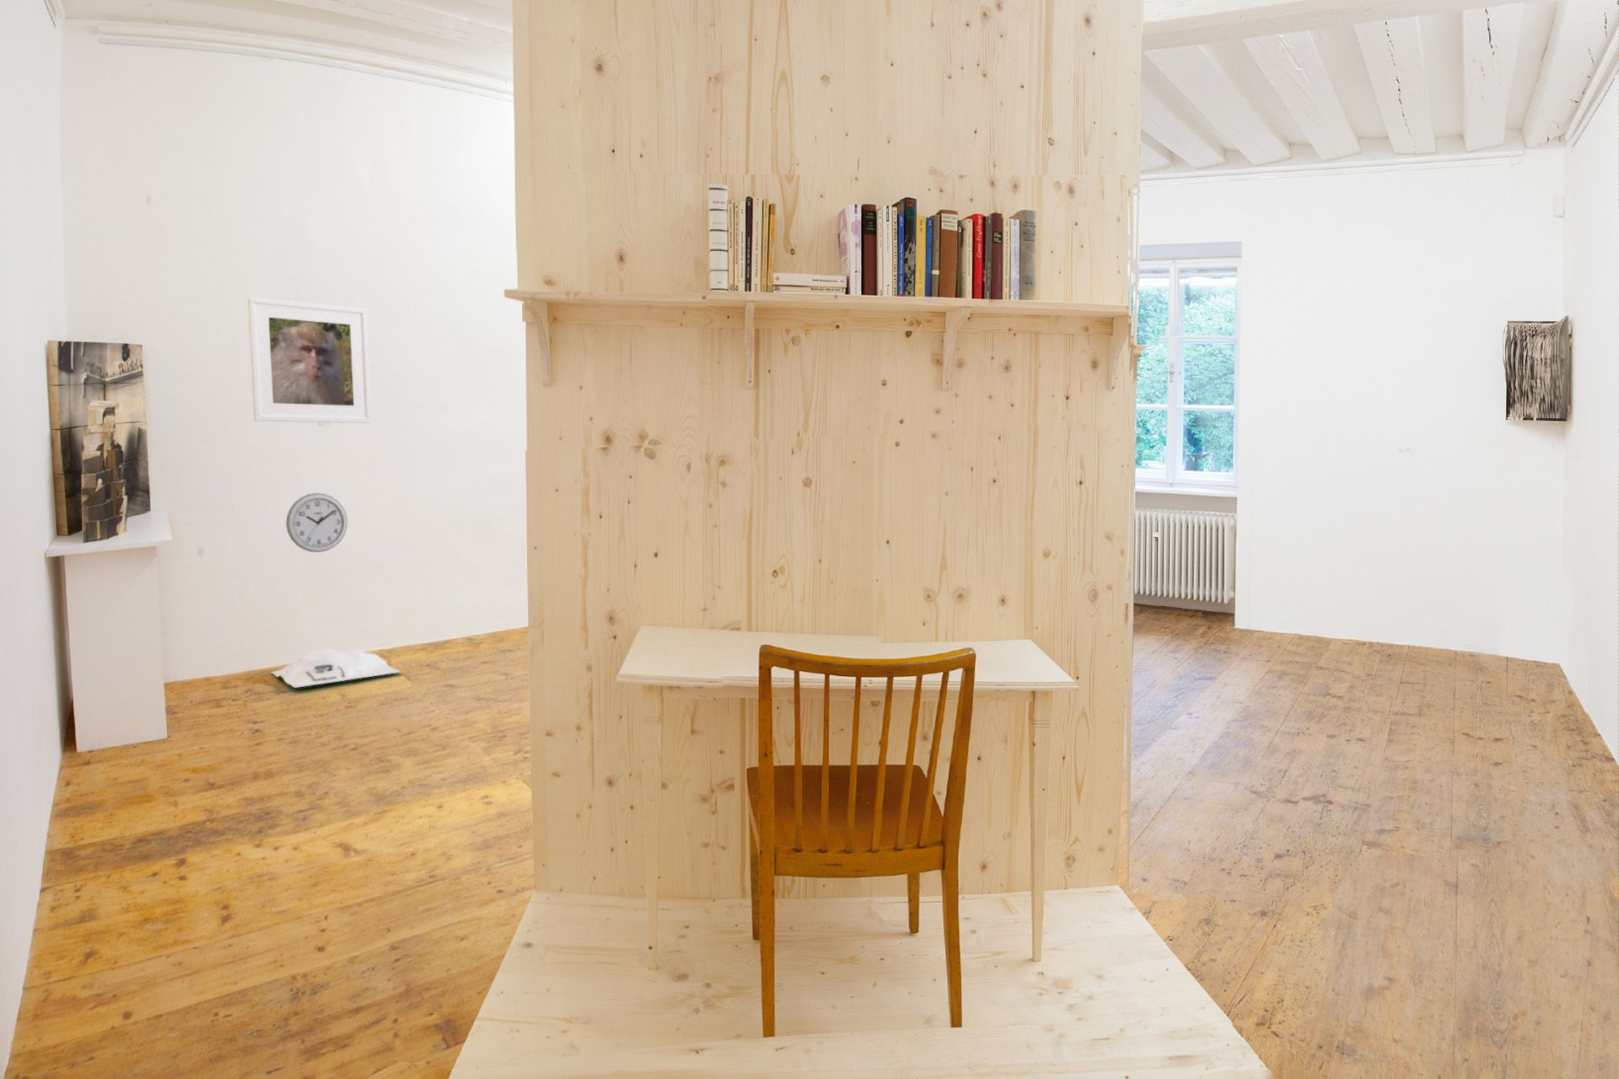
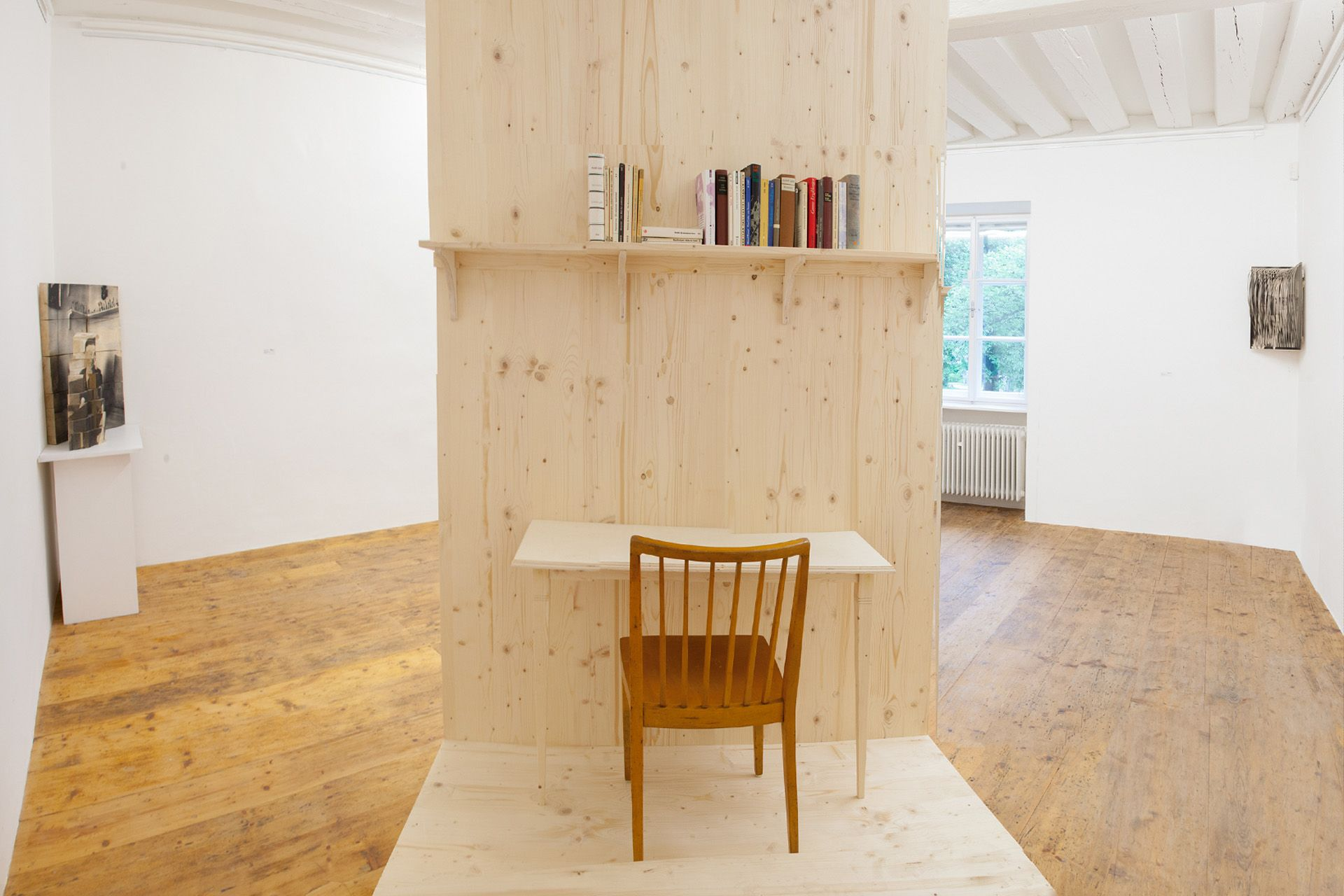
- wall clock [285,493,348,553]
- bag [269,648,402,689]
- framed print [246,296,372,424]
